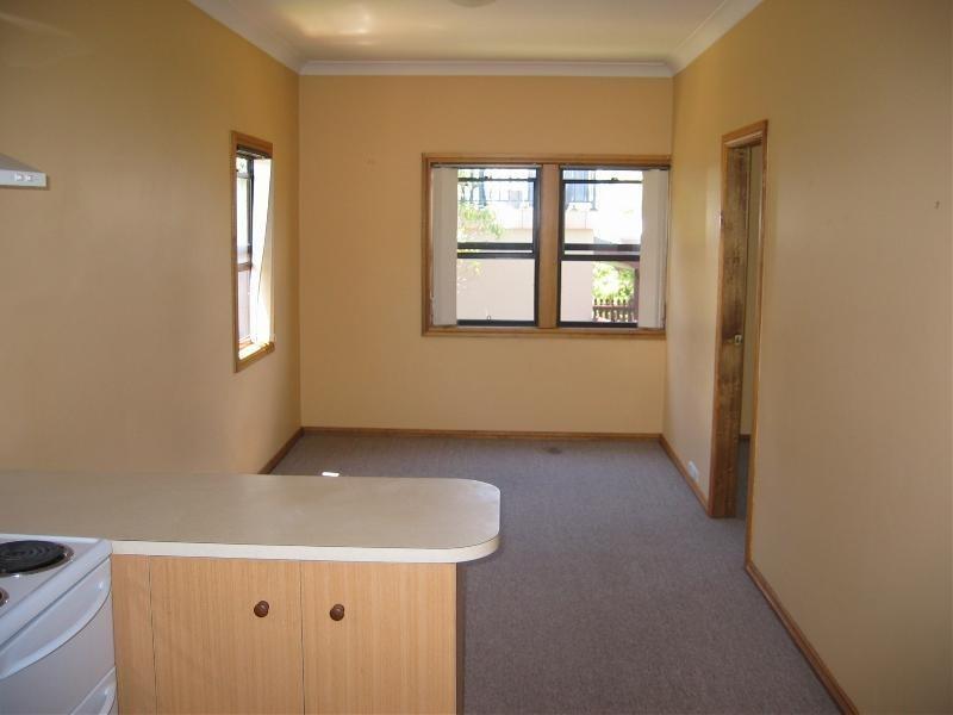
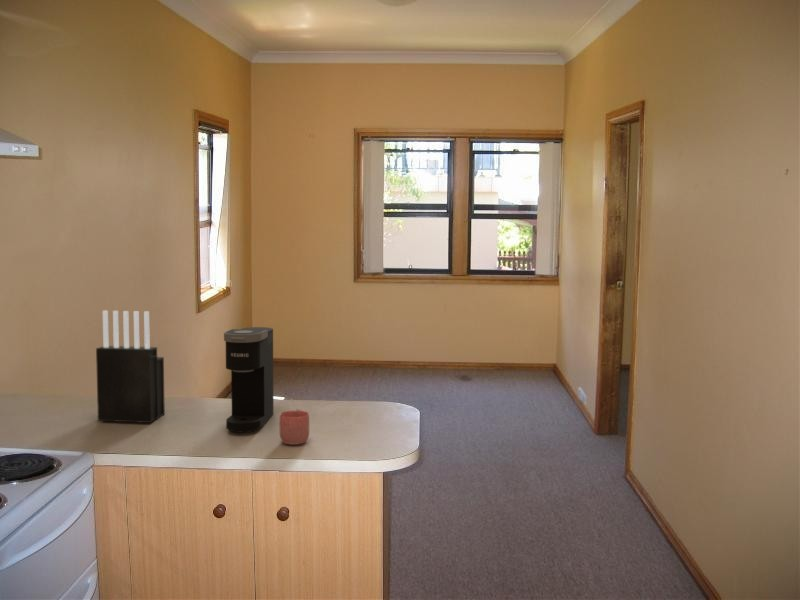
+ coffee maker [223,326,274,433]
+ knife block [95,309,166,424]
+ mug [279,408,310,445]
